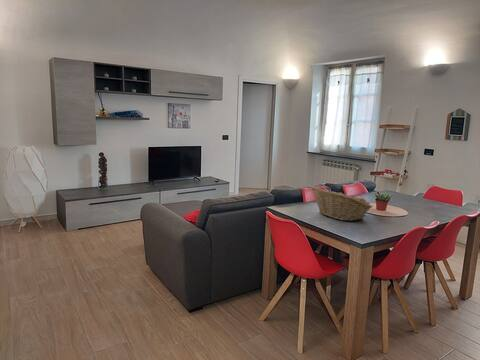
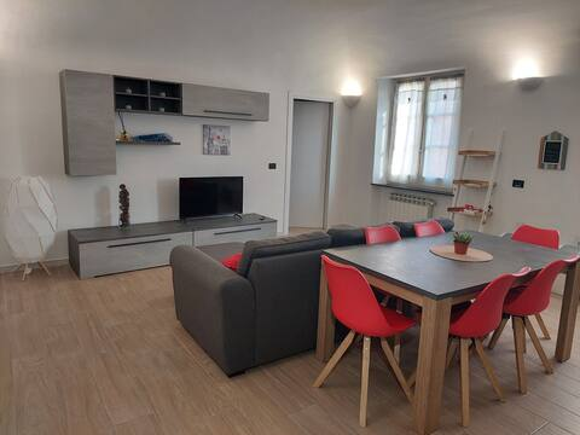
- fruit basket [309,185,373,222]
